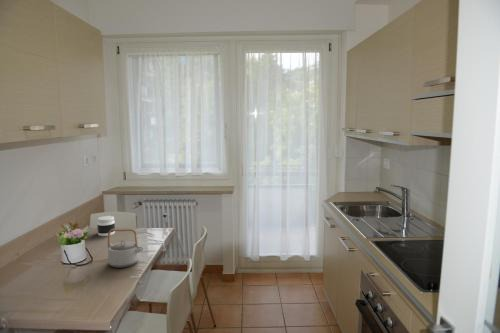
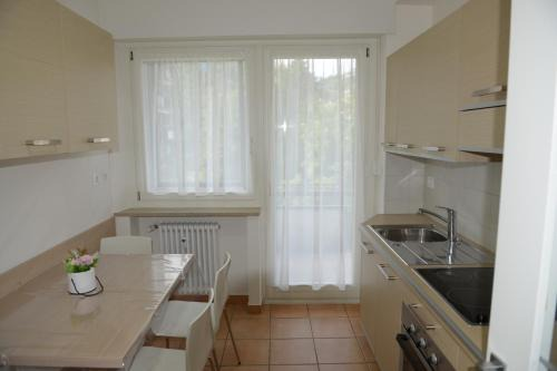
- jar [96,215,116,237]
- teapot [107,228,145,269]
